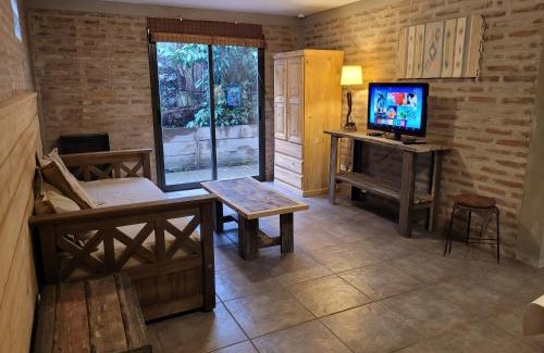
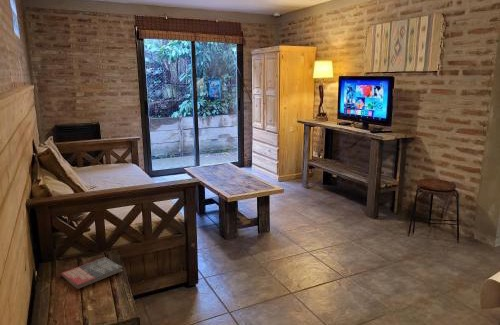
+ book [60,256,124,290]
